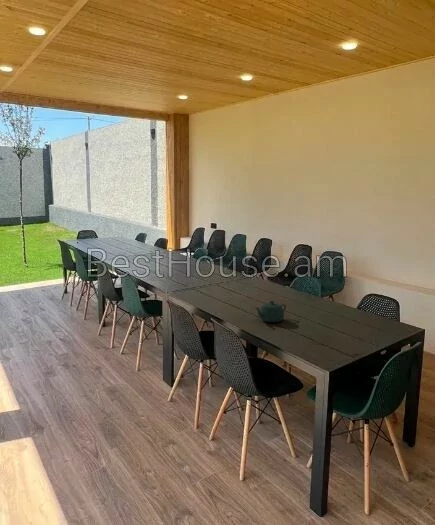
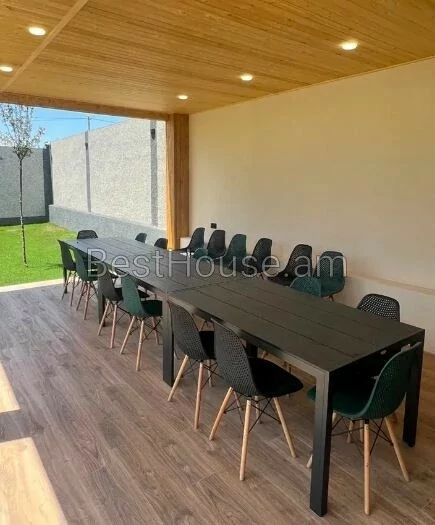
- teapot [255,299,287,323]
